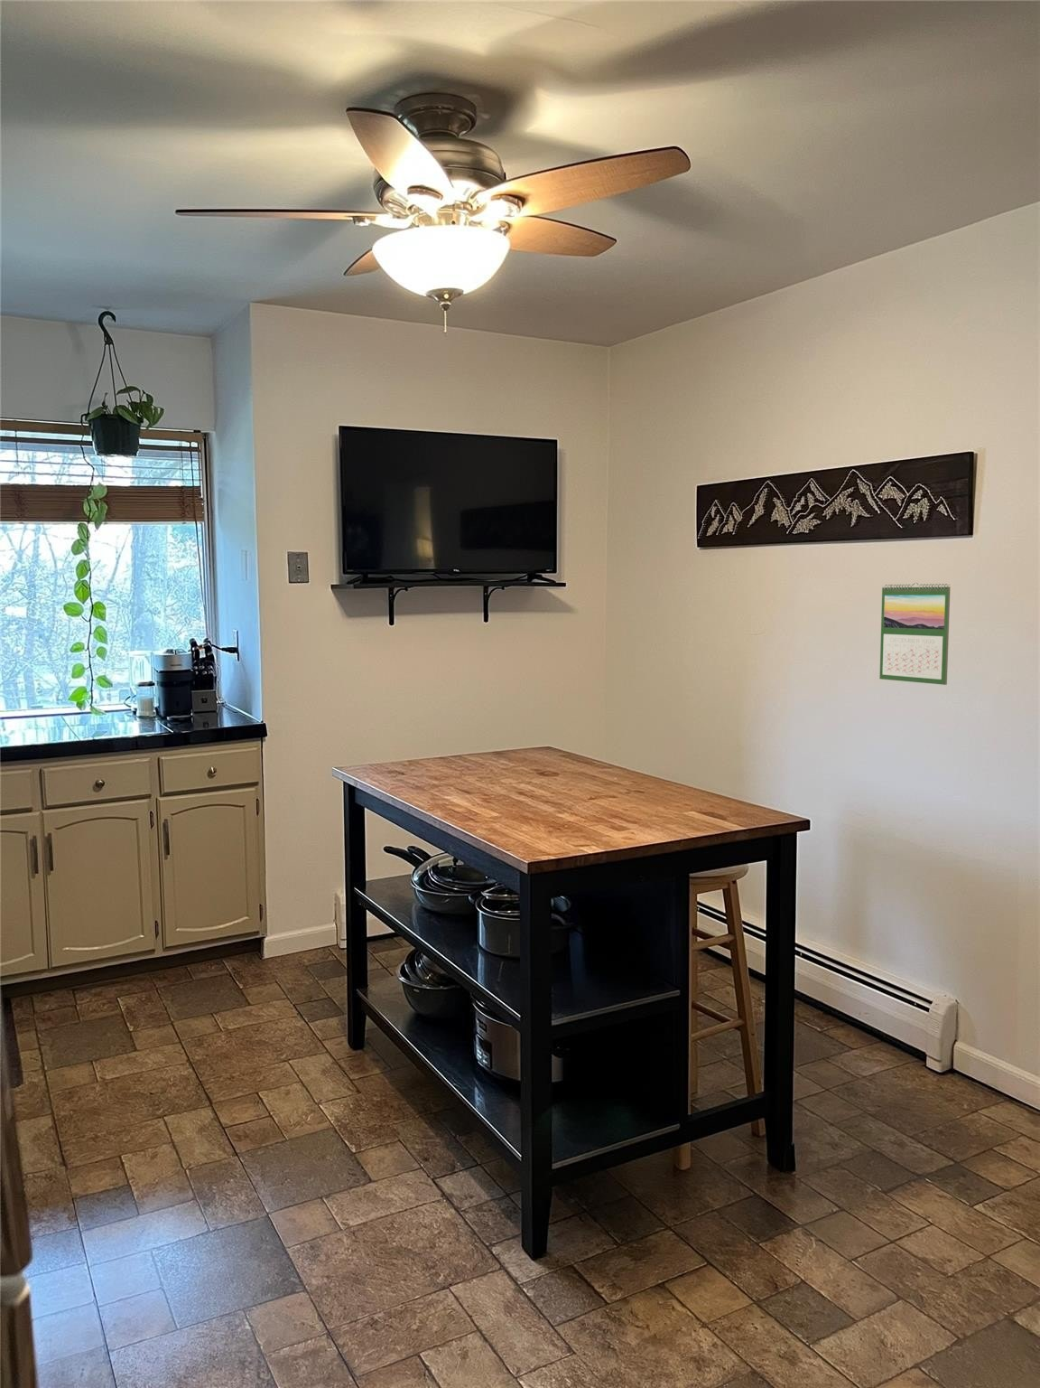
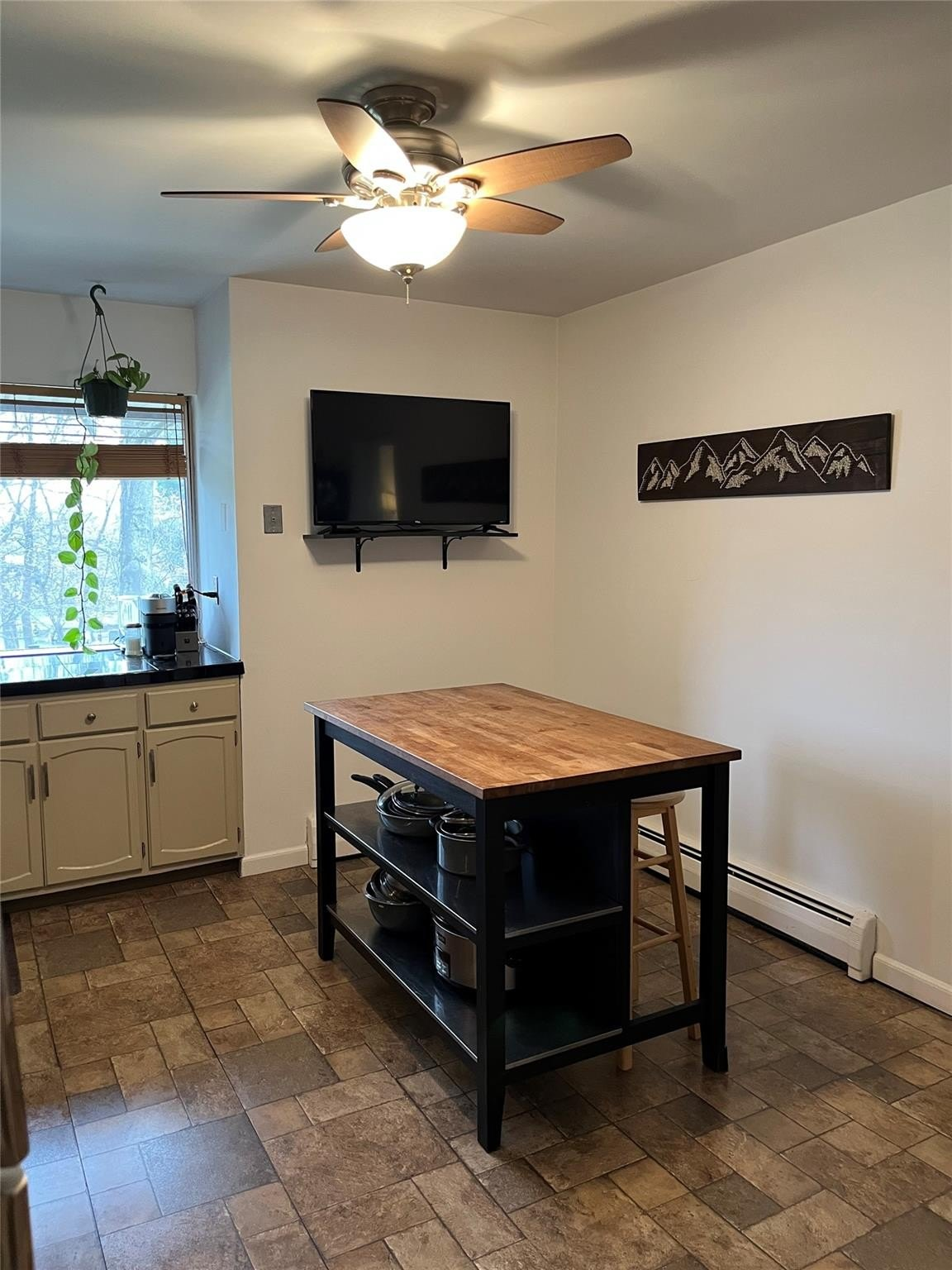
- calendar [878,581,952,686]
